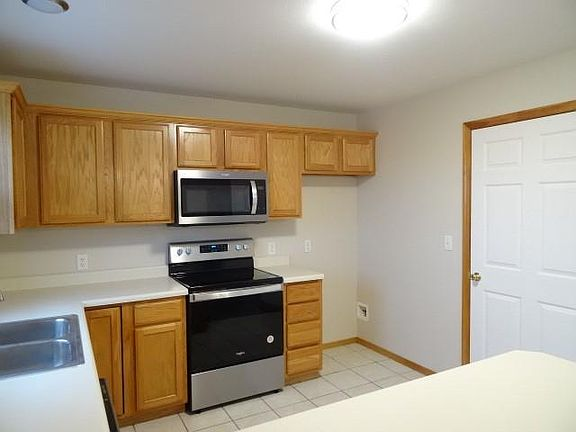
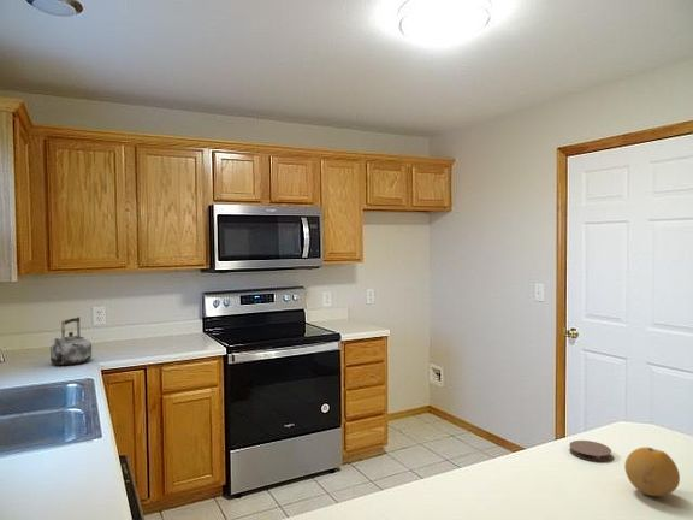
+ kettle [49,315,93,366]
+ fruit [623,447,681,497]
+ coaster [568,439,612,462]
